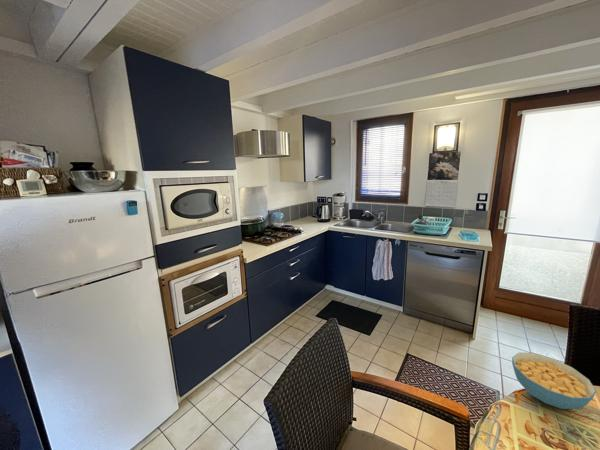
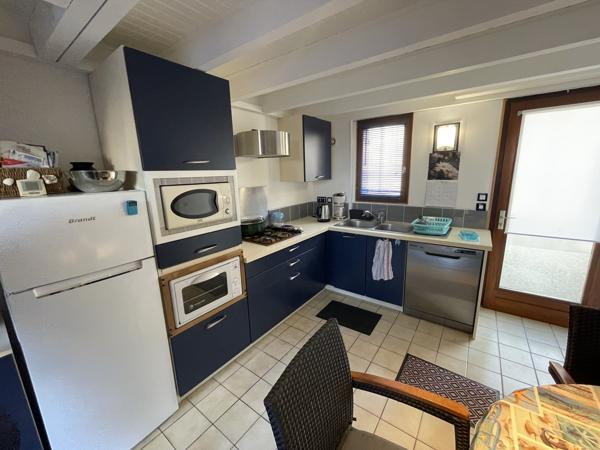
- cereal bowl [511,352,597,410]
